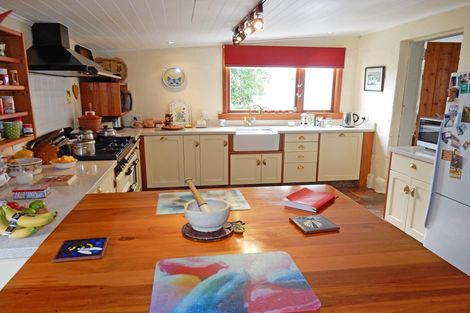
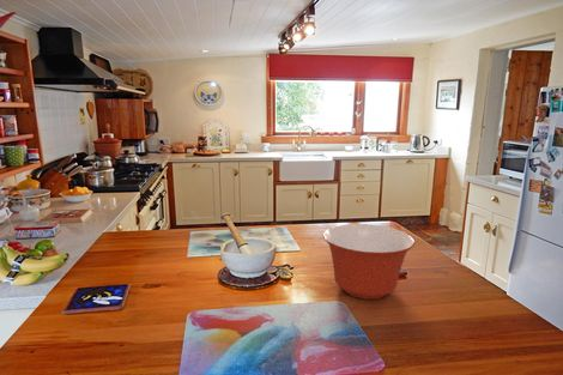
+ mixing bowl [322,223,416,301]
